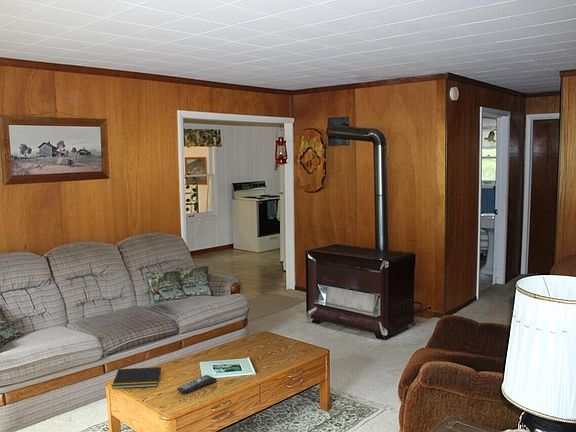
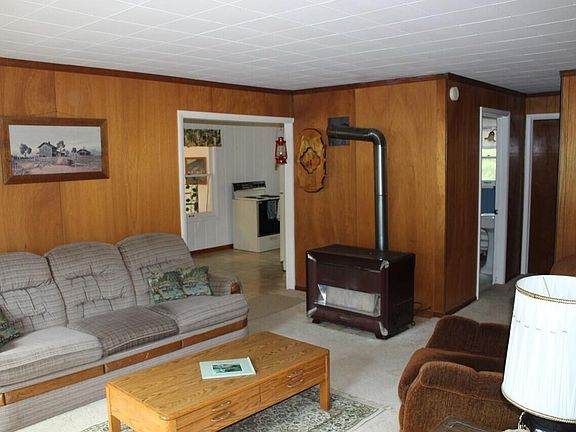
- remote control [176,374,218,394]
- notepad [111,366,162,390]
